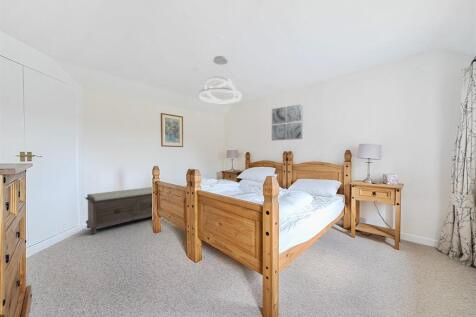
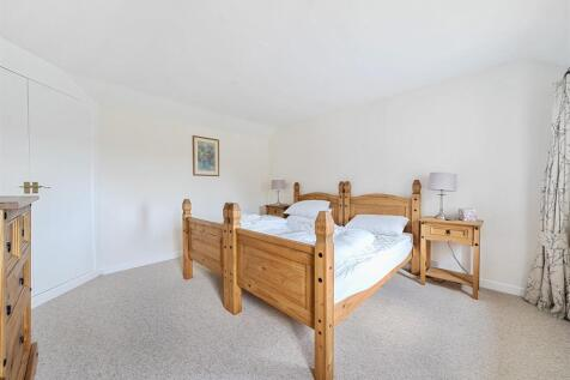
- bench [84,186,153,235]
- wall art [271,103,304,142]
- pendant light [198,55,242,104]
